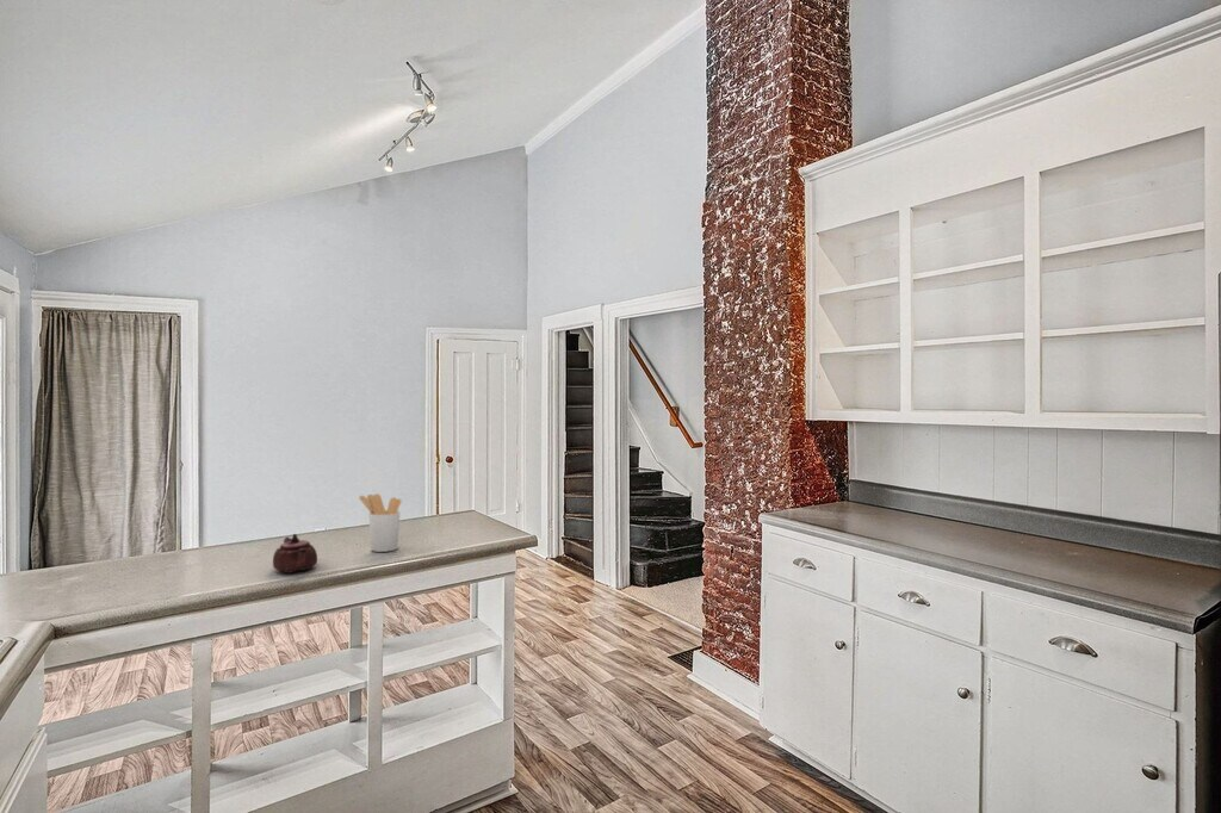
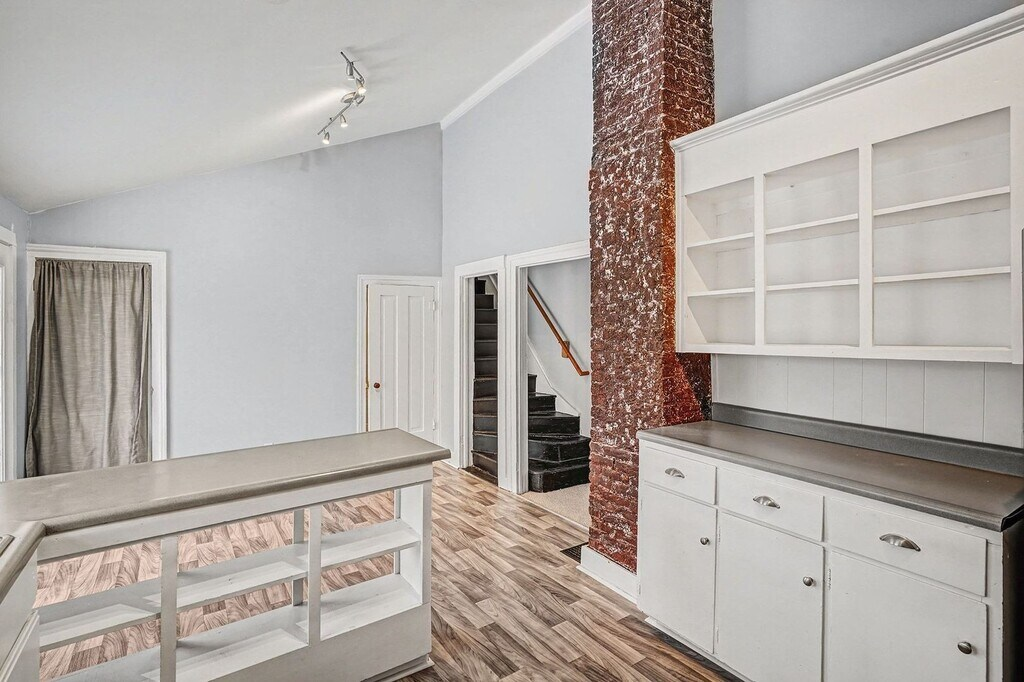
- teapot [272,533,318,575]
- utensil holder [358,492,403,553]
